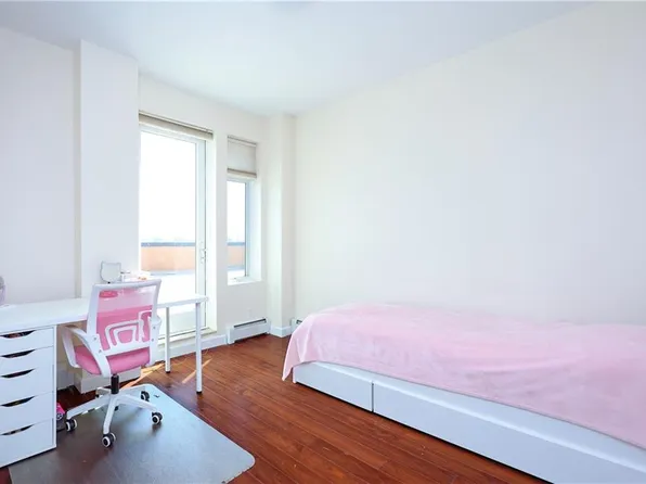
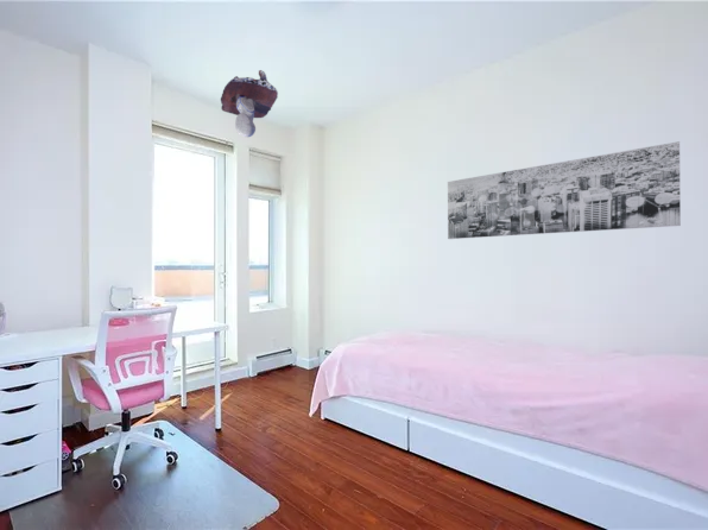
+ wall art [447,140,682,240]
+ mushroom [220,69,279,138]
